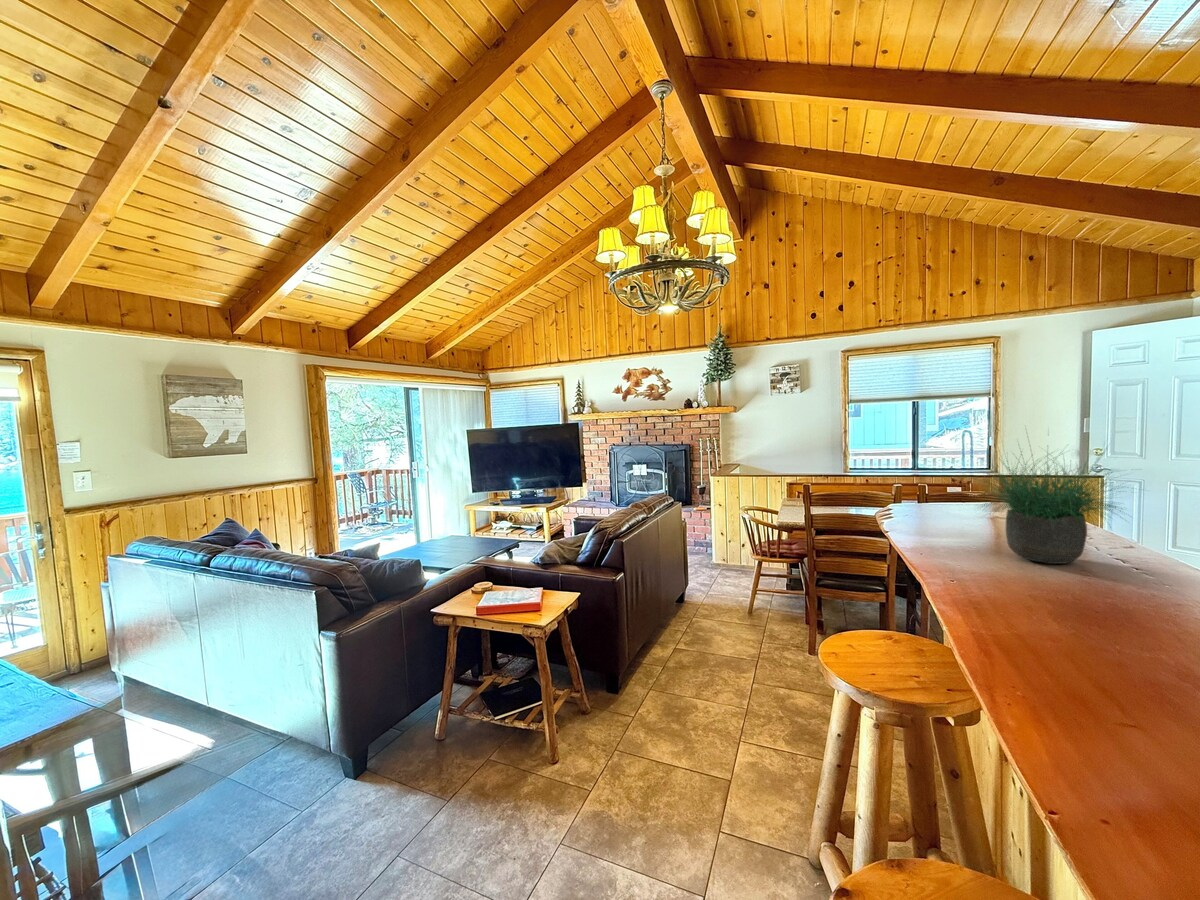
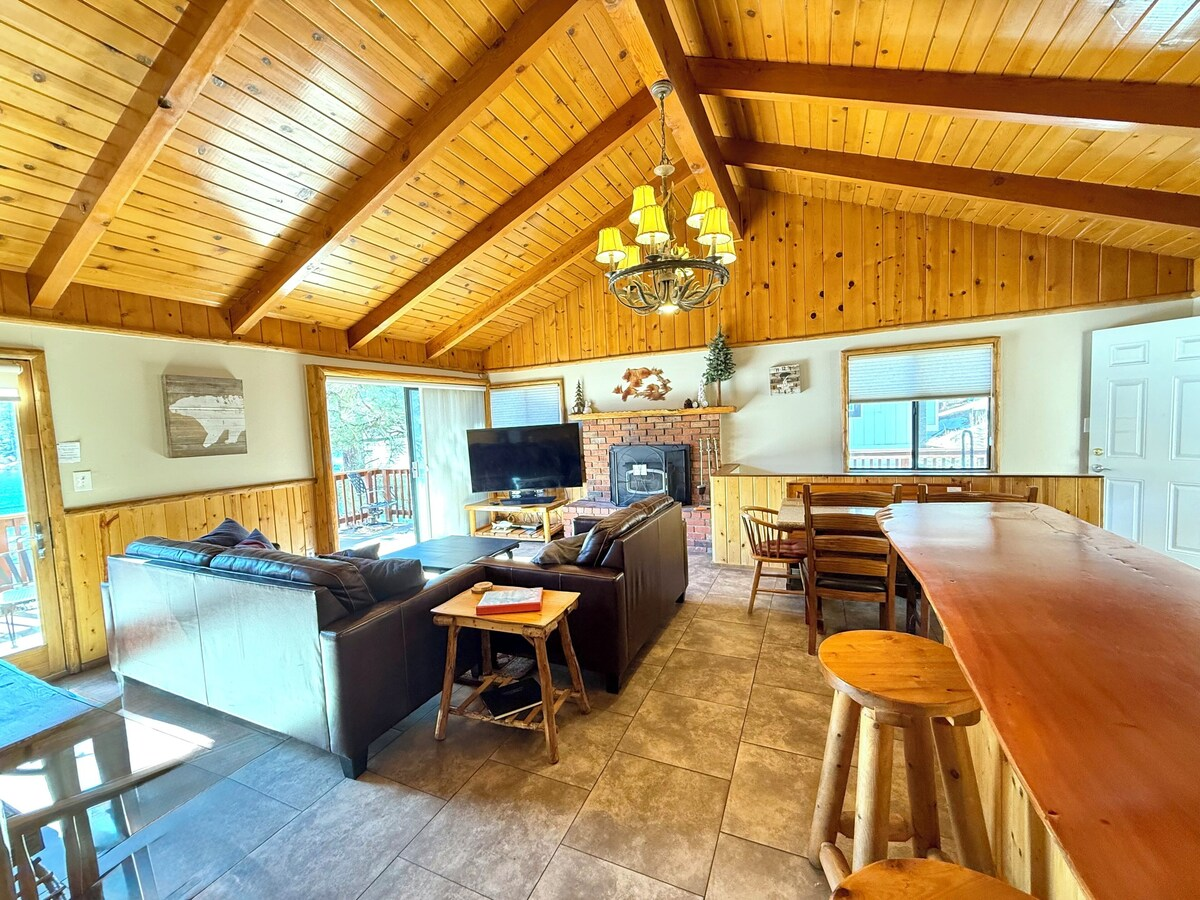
- potted plant [965,425,1149,565]
